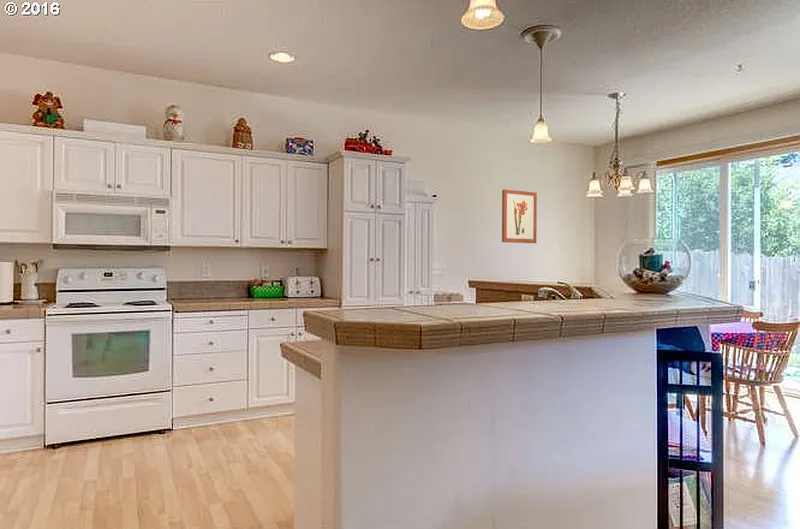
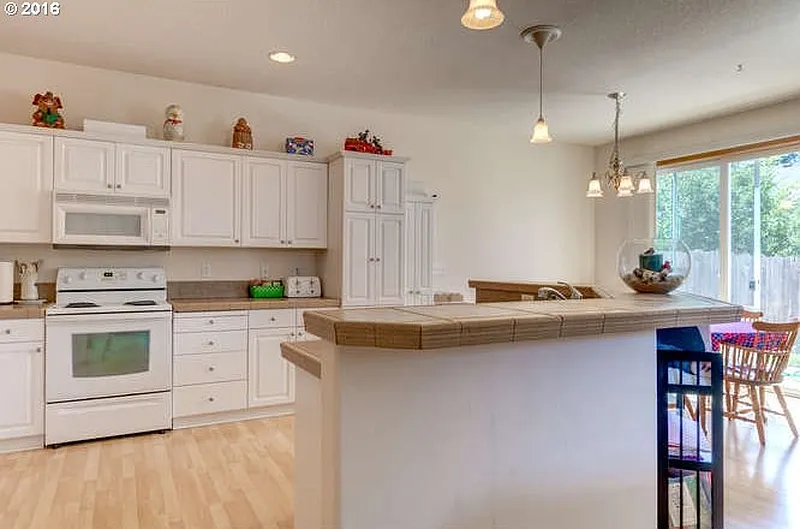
- wall art [501,188,538,244]
